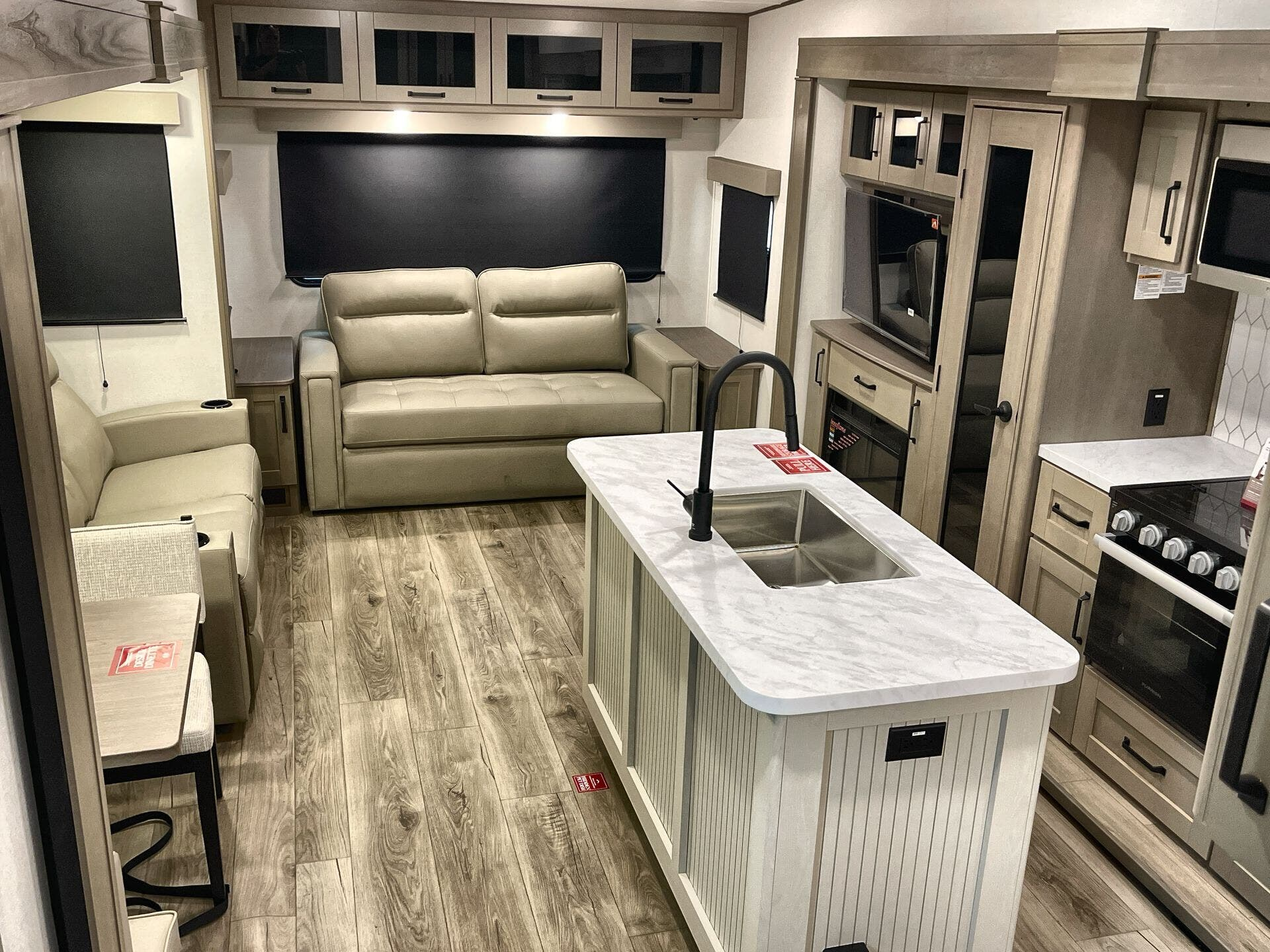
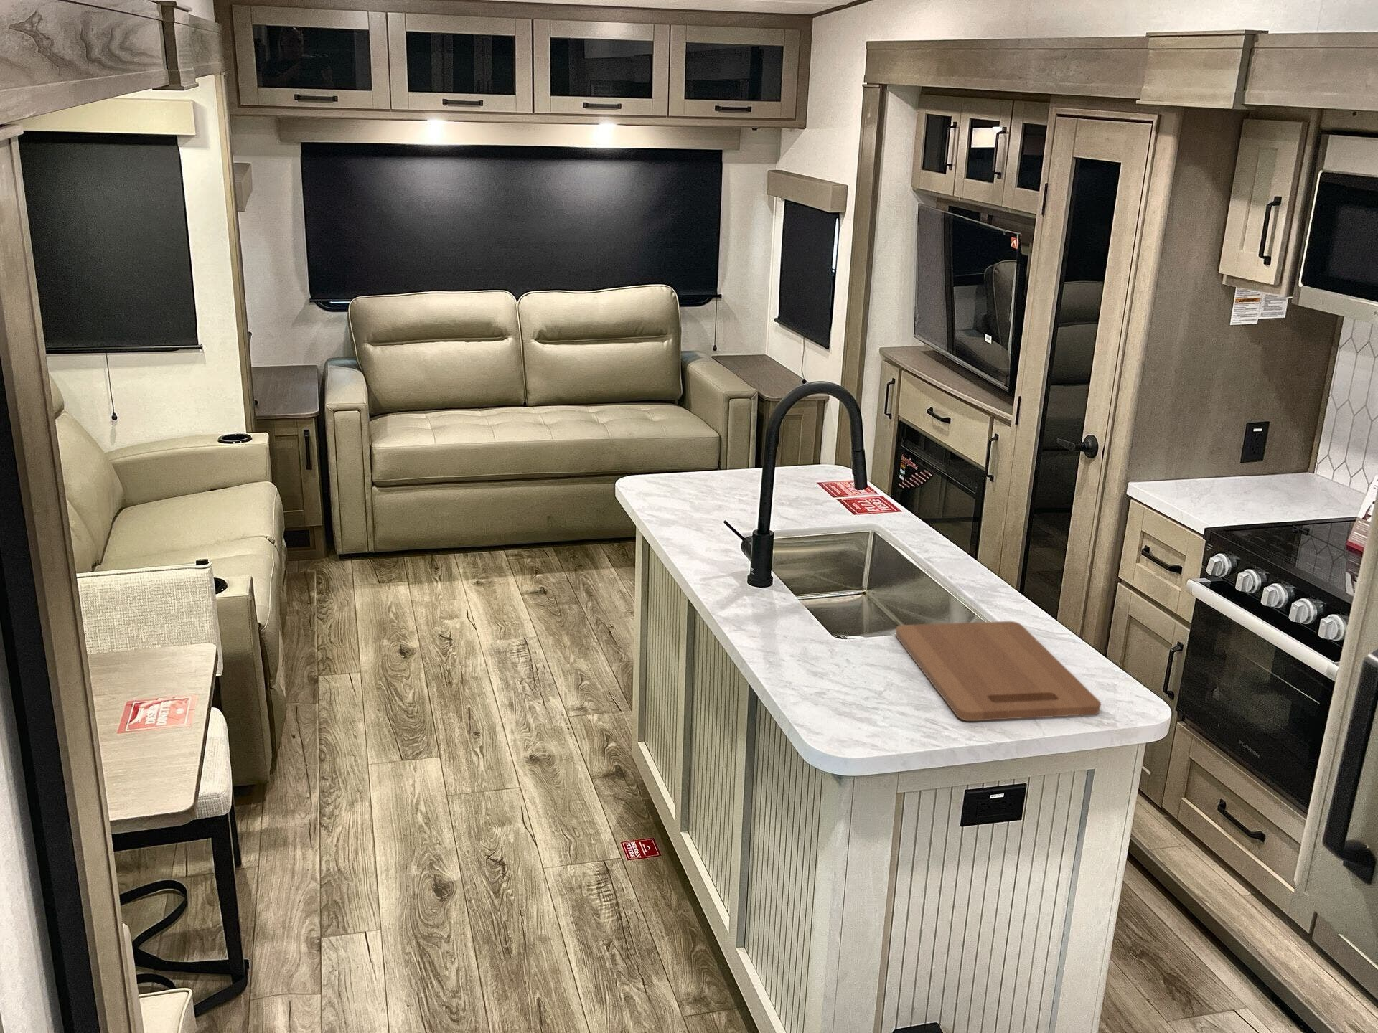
+ cutting board [895,621,1101,722]
